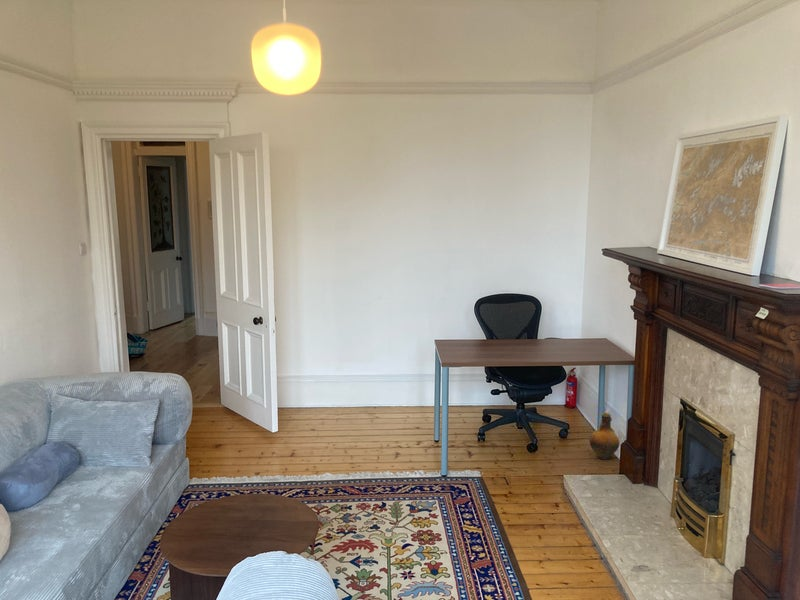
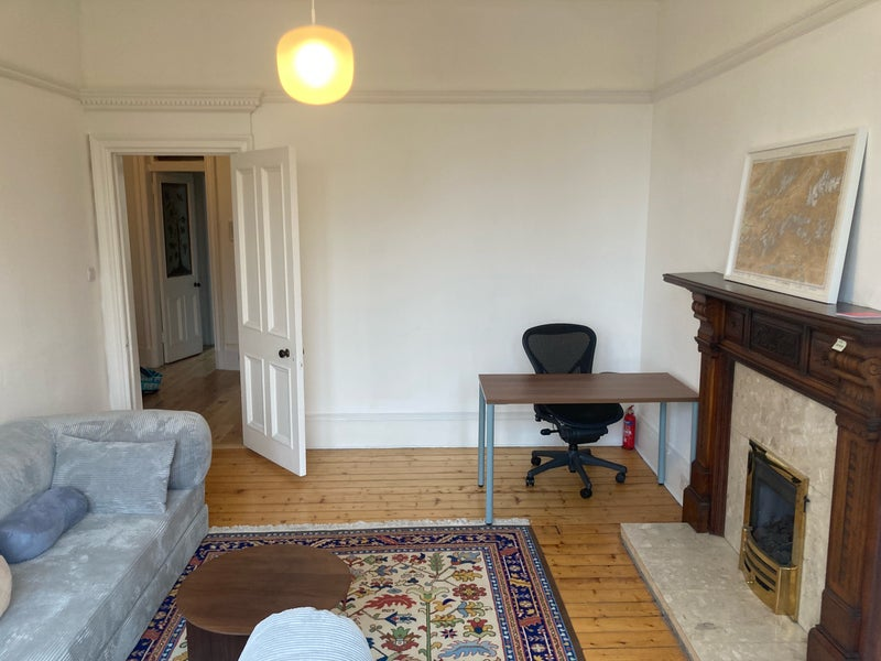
- ceramic jug [589,412,620,461]
